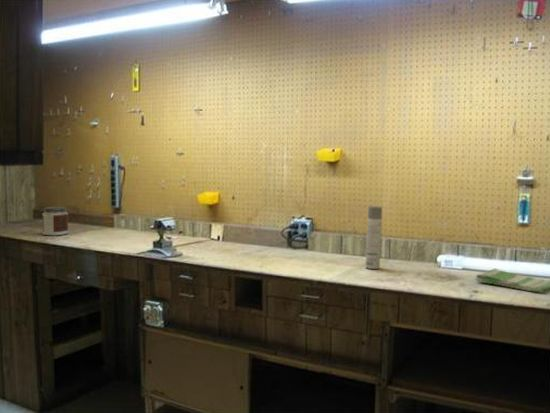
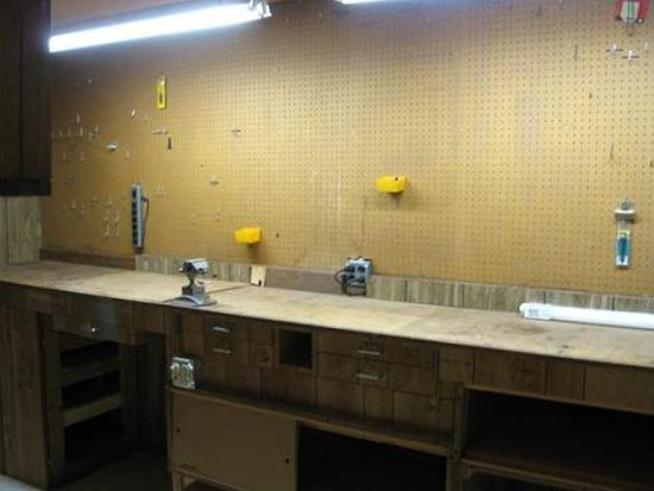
- jar [41,206,70,236]
- dish towel [475,268,550,294]
- spray bottle [365,205,383,270]
